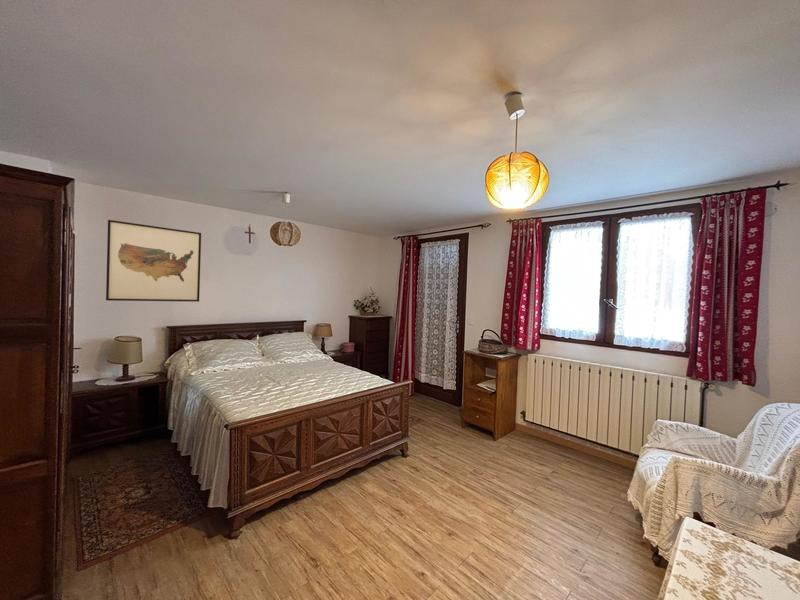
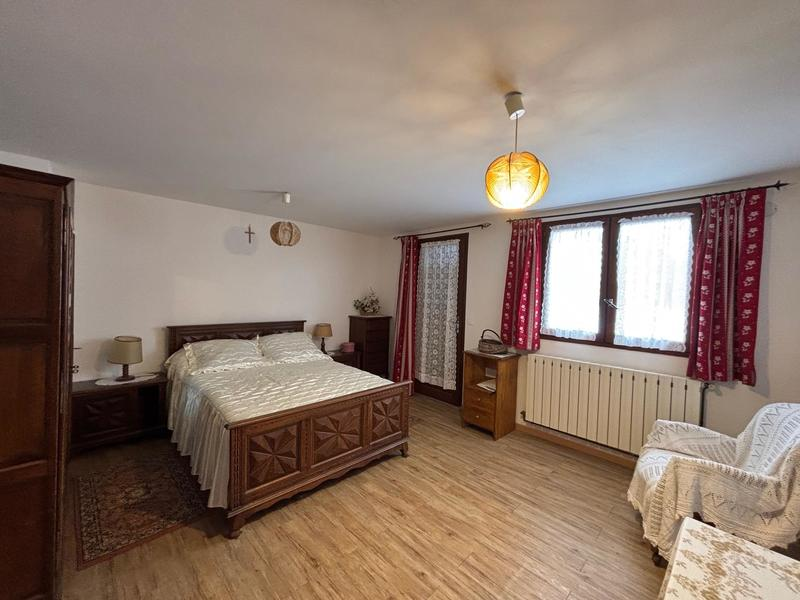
- wall art [105,219,202,303]
